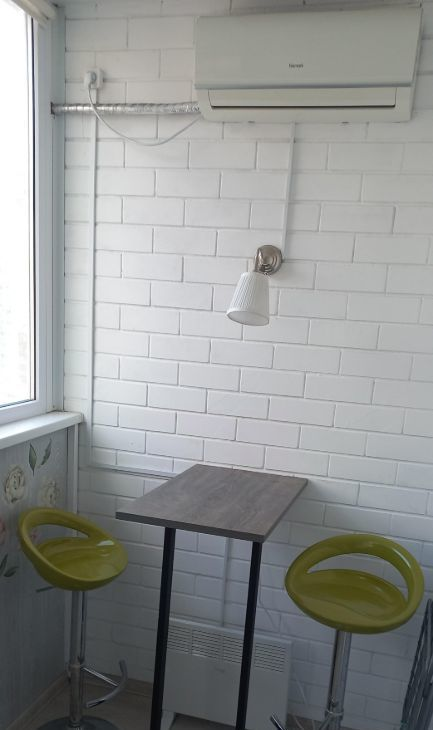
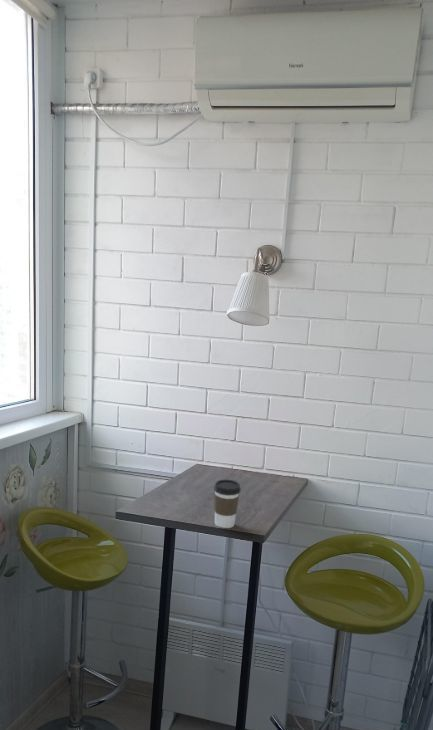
+ coffee cup [213,479,242,529]
